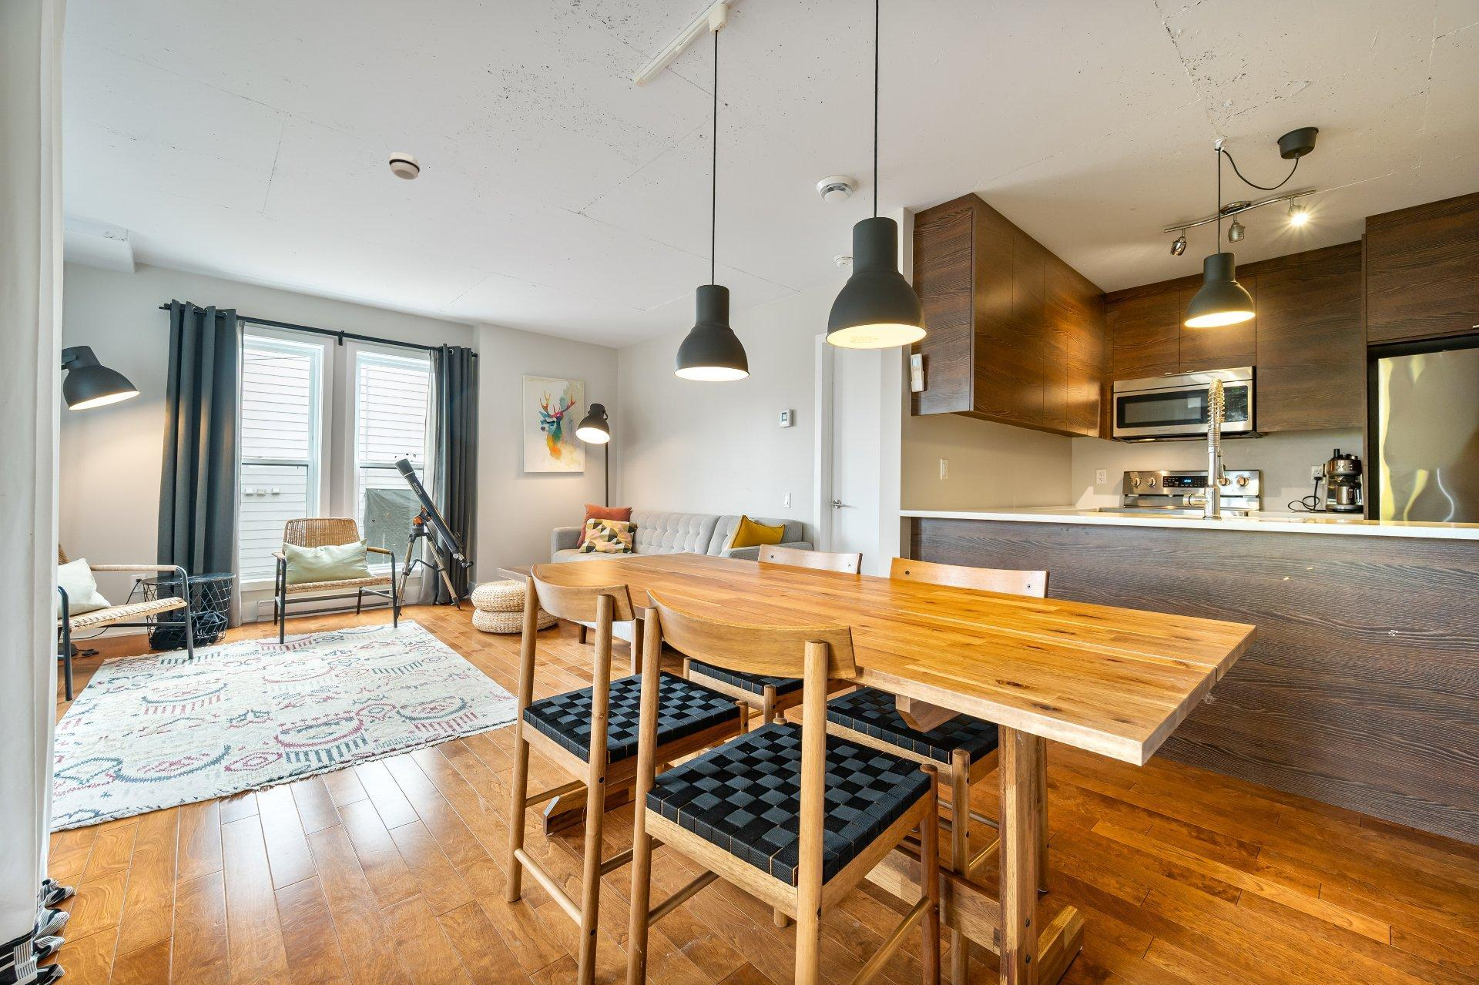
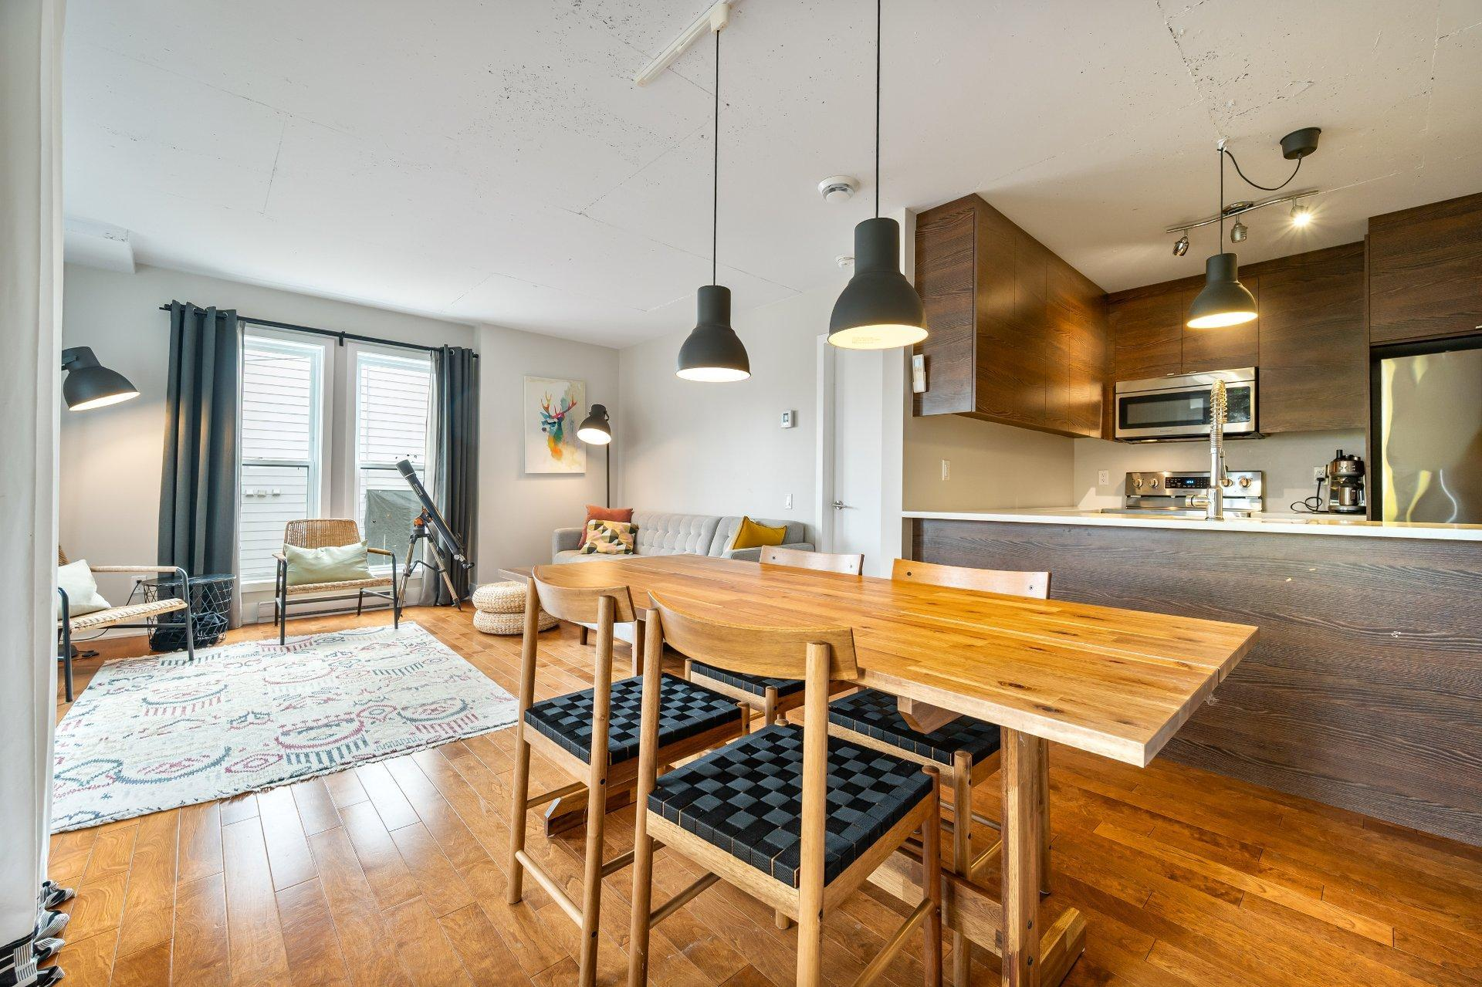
- smoke detector [388,152,420,180]
